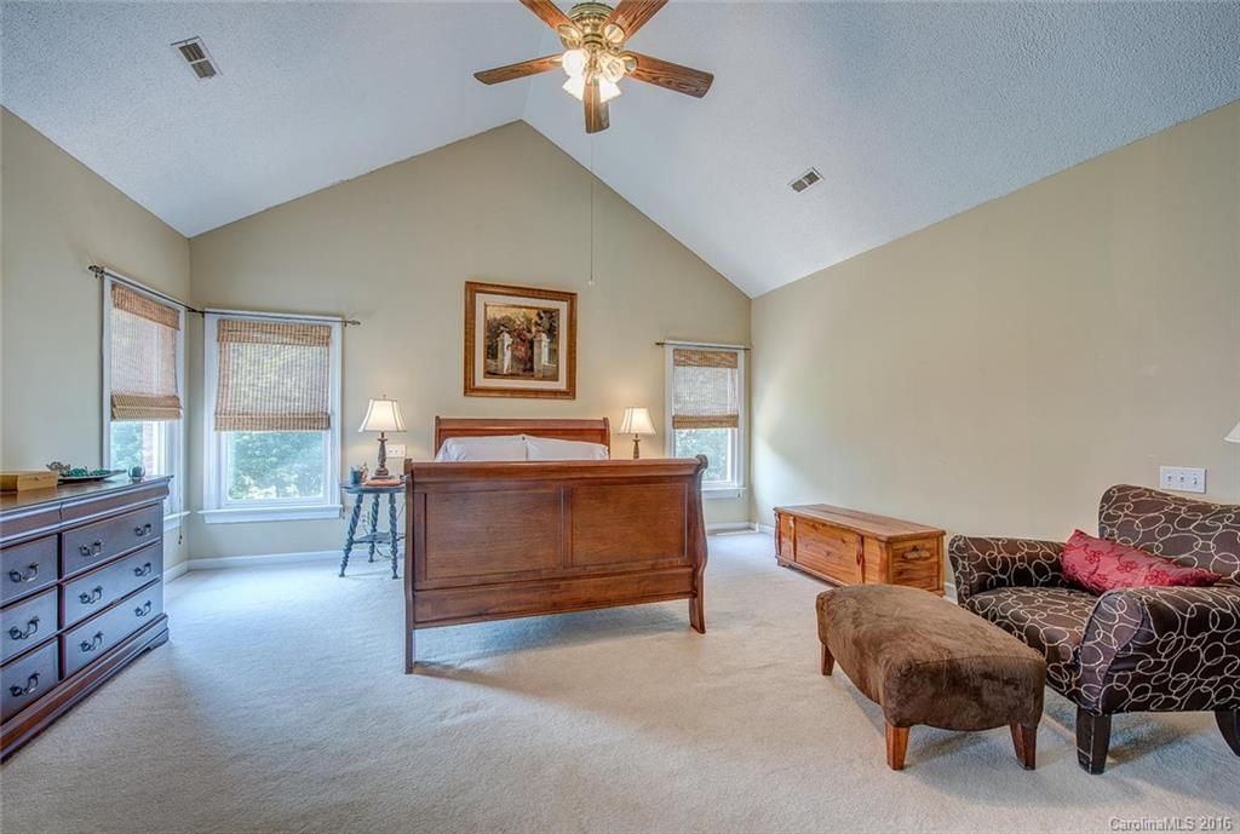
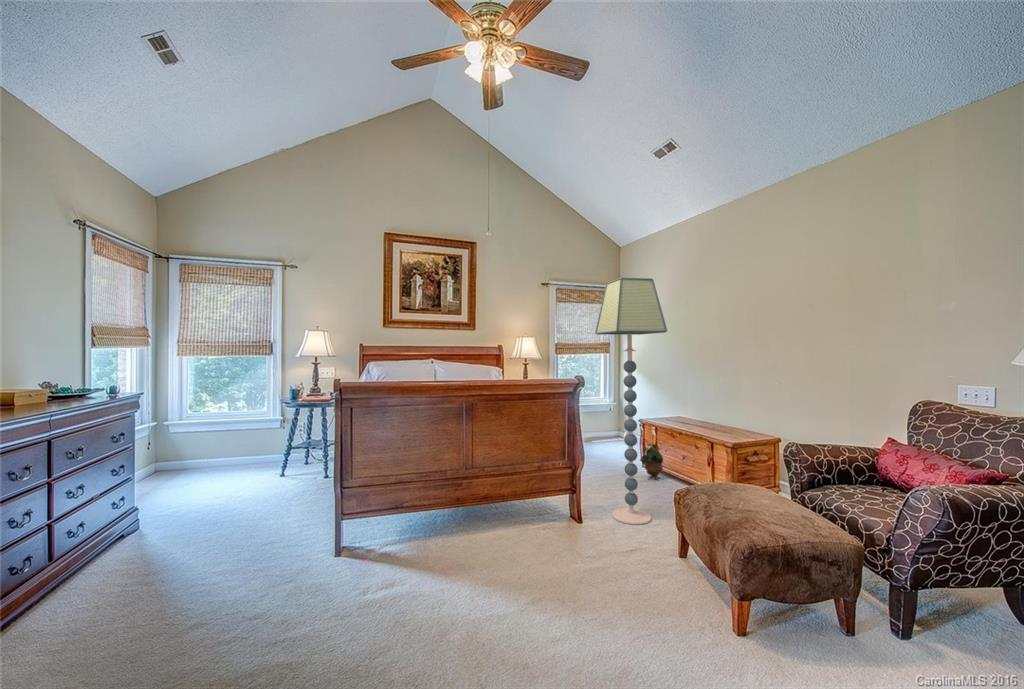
+ floor lamp [594,276,668,526]
+ potted plant [640,442,664,482]
